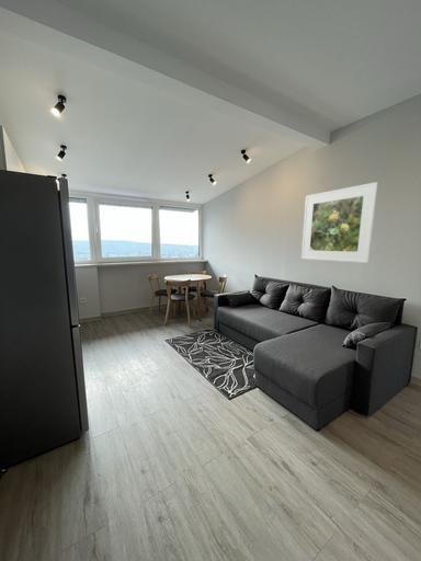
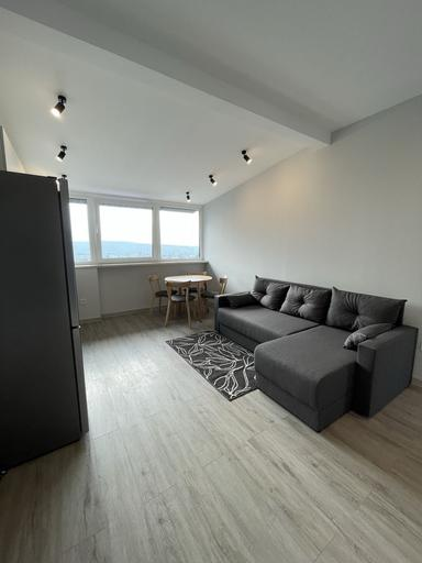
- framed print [300,181,378,264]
